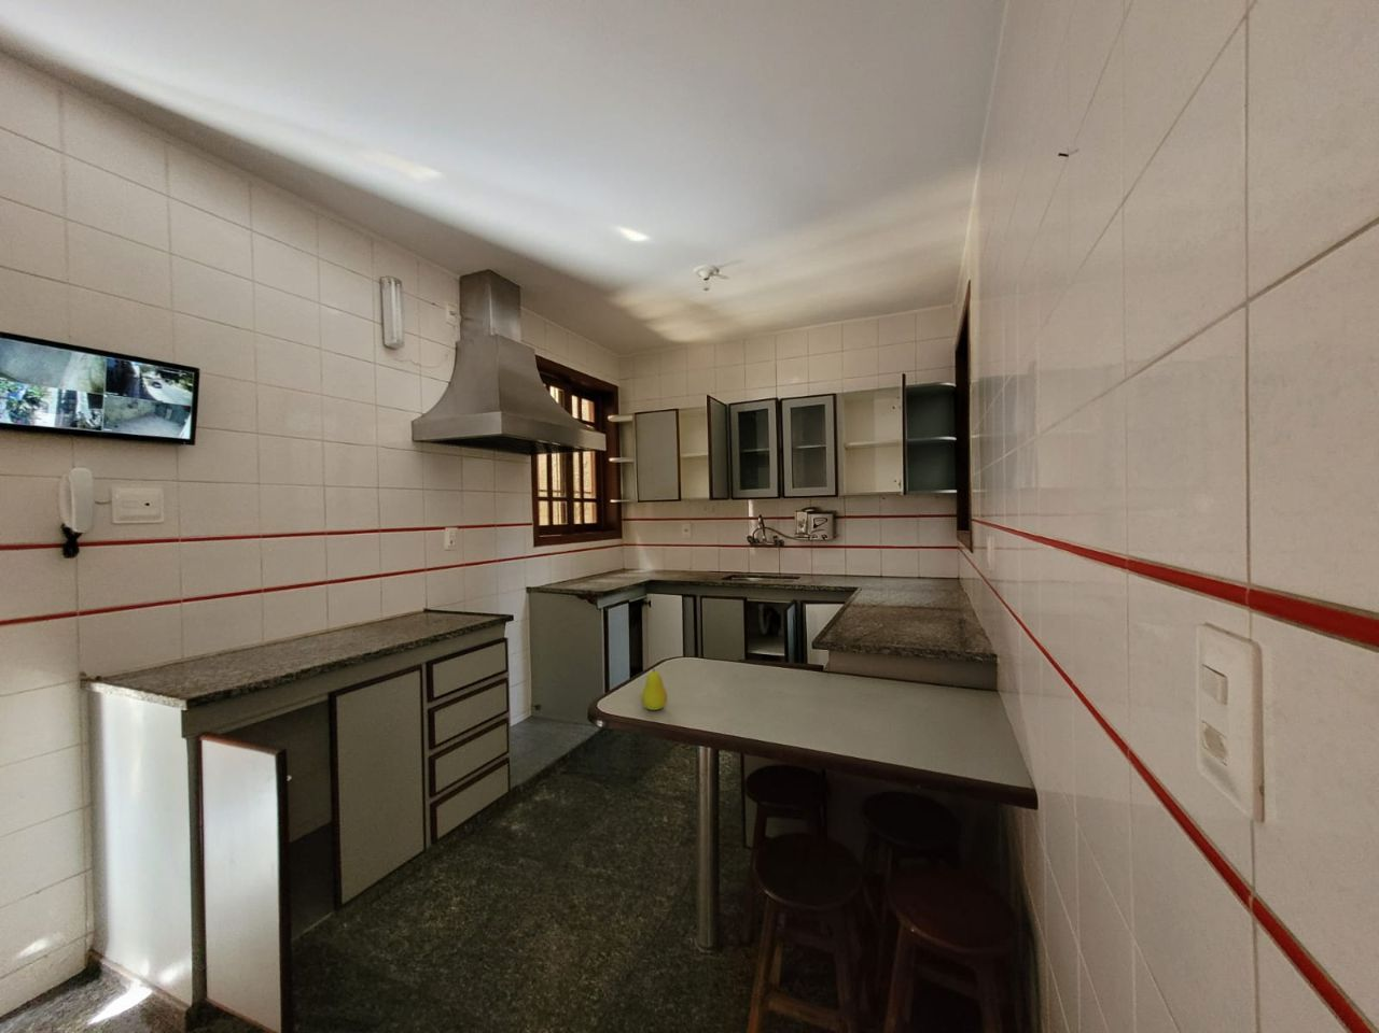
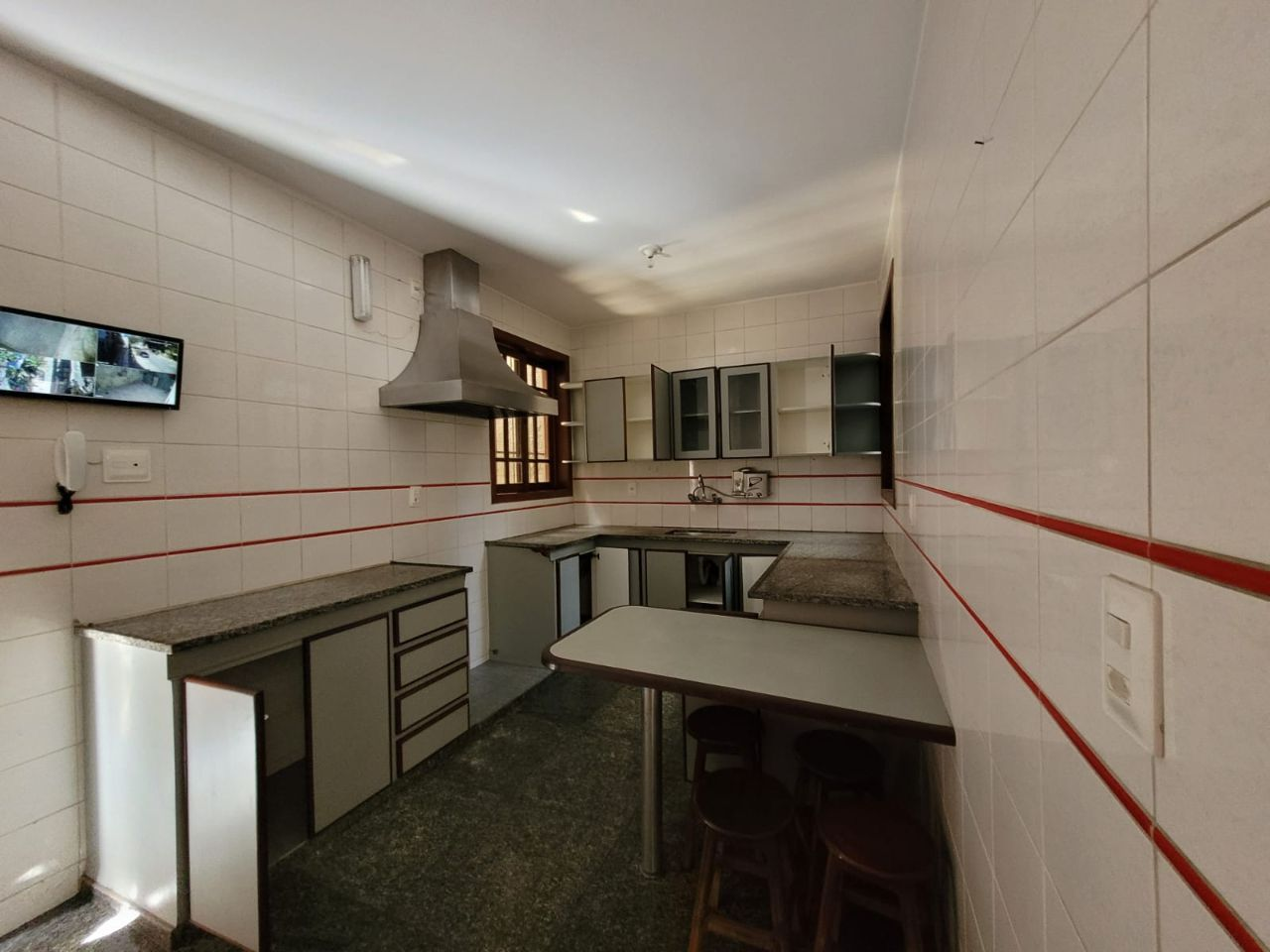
- fruit [640,665,668,711]
